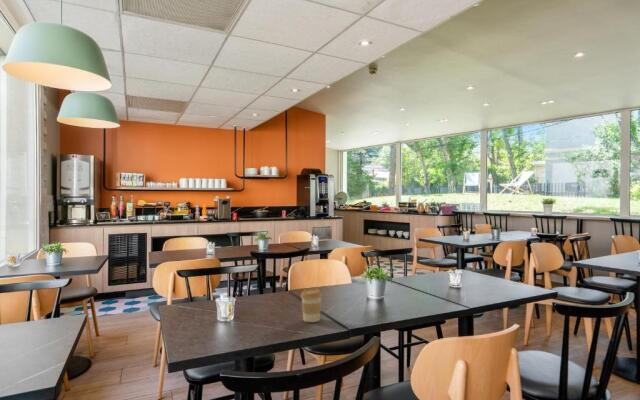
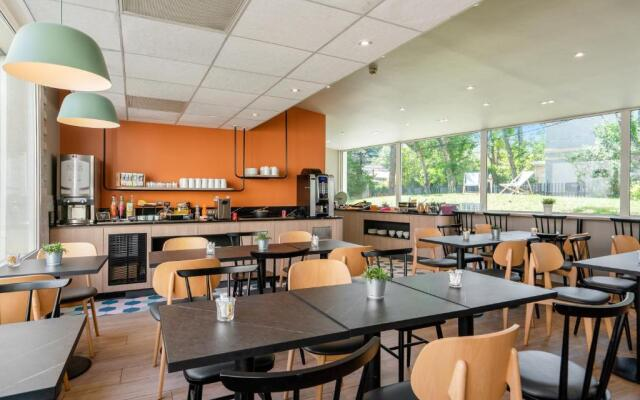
- coffee cup [300,287,323,323]
